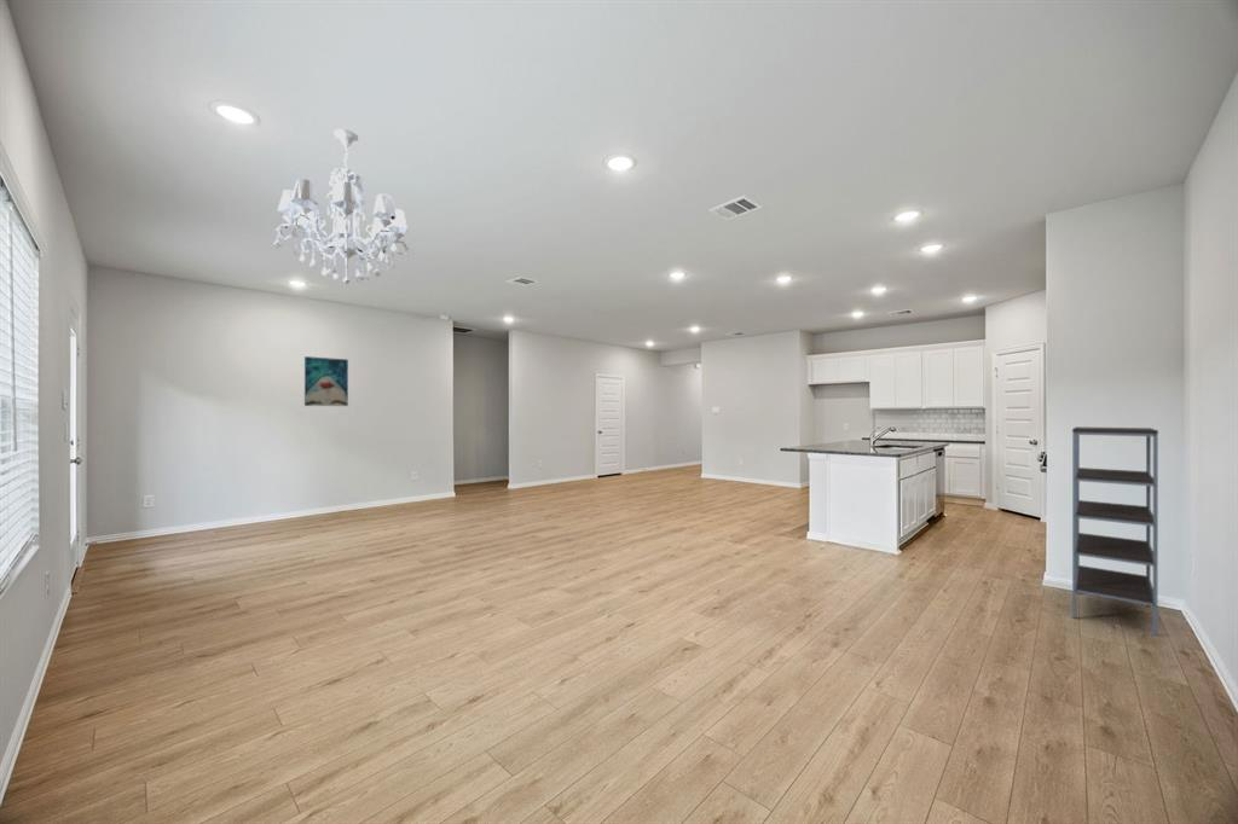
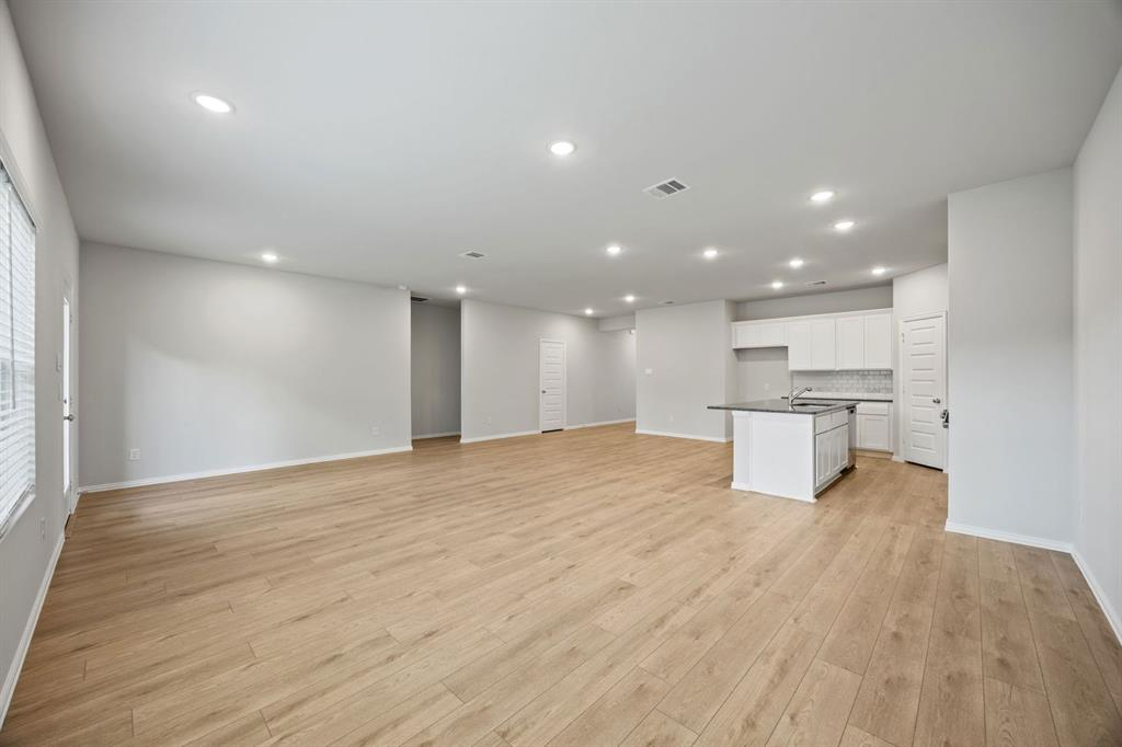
- chandelier [272,128,412,285]
- wall art [303,355,349,407]
- shelving unit [1071,425,1159,637]
